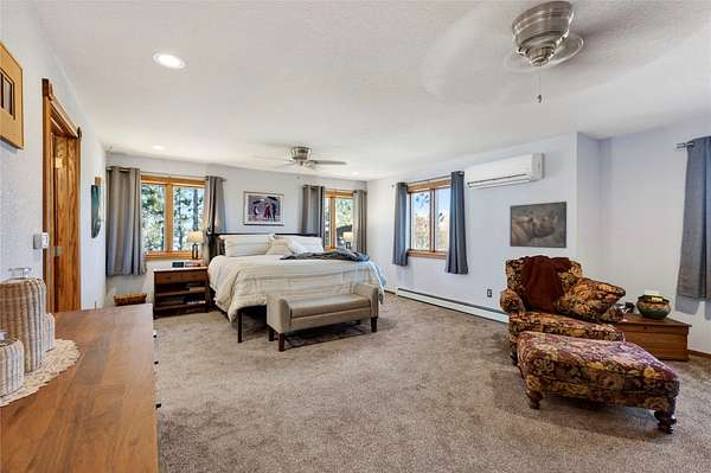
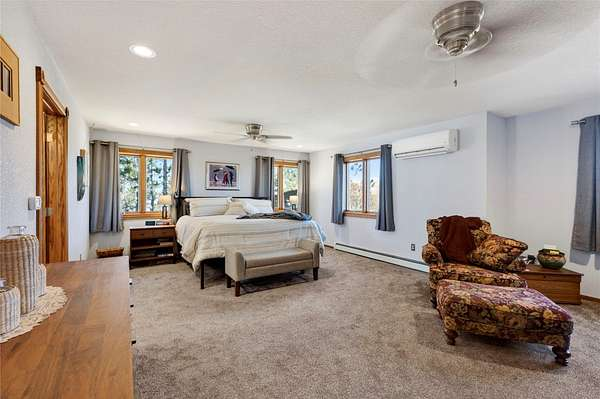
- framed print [508,200,568,249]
